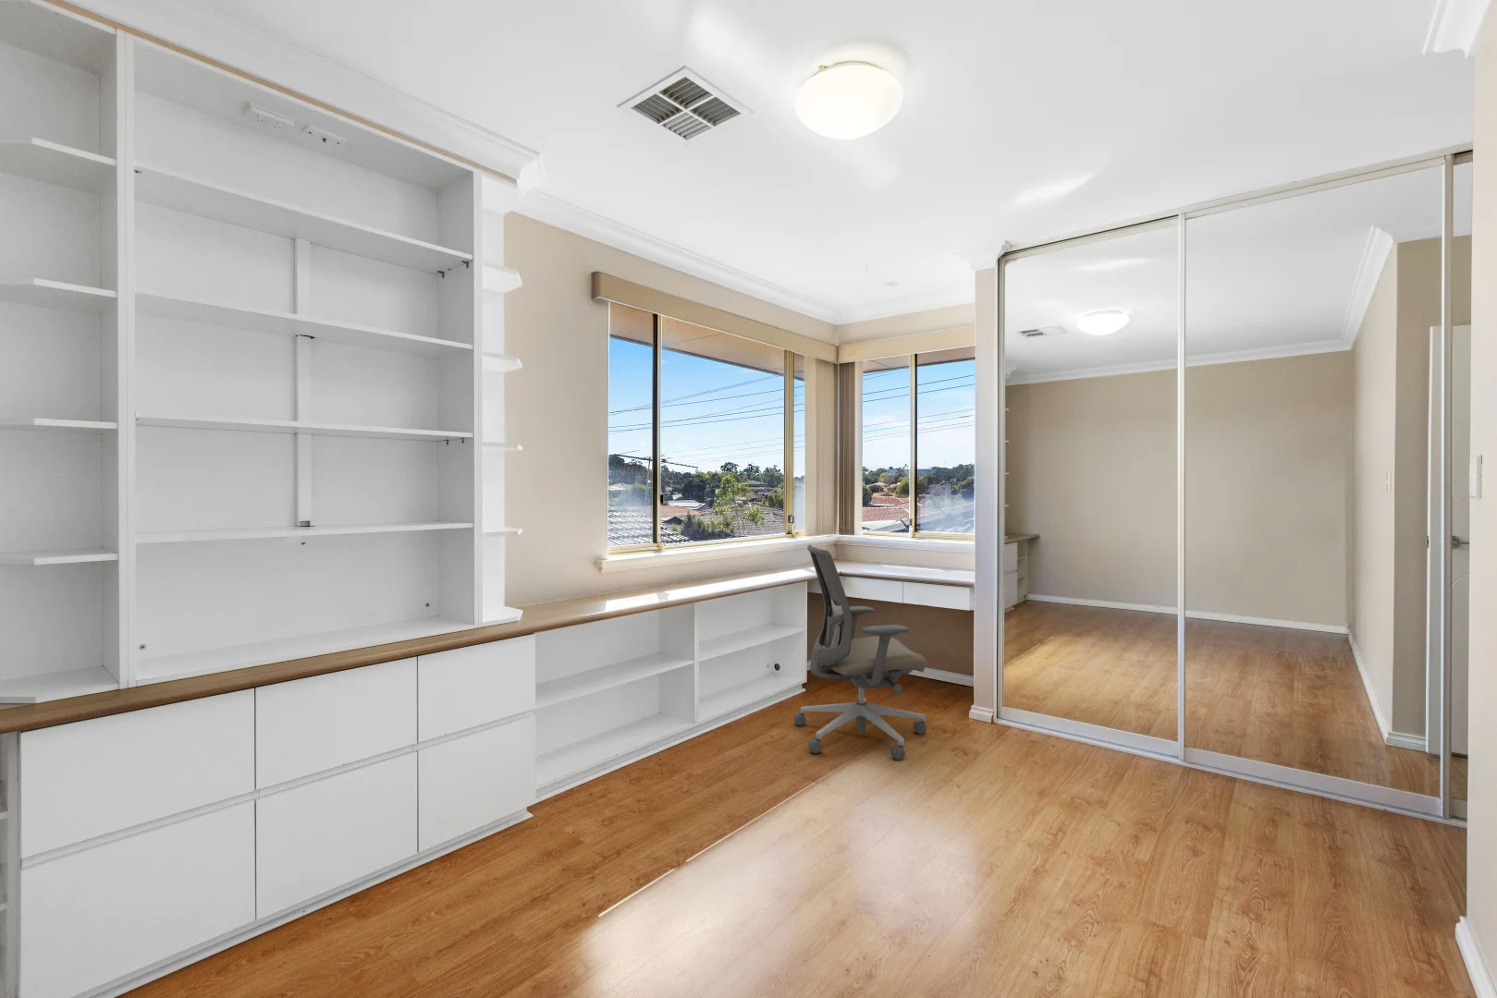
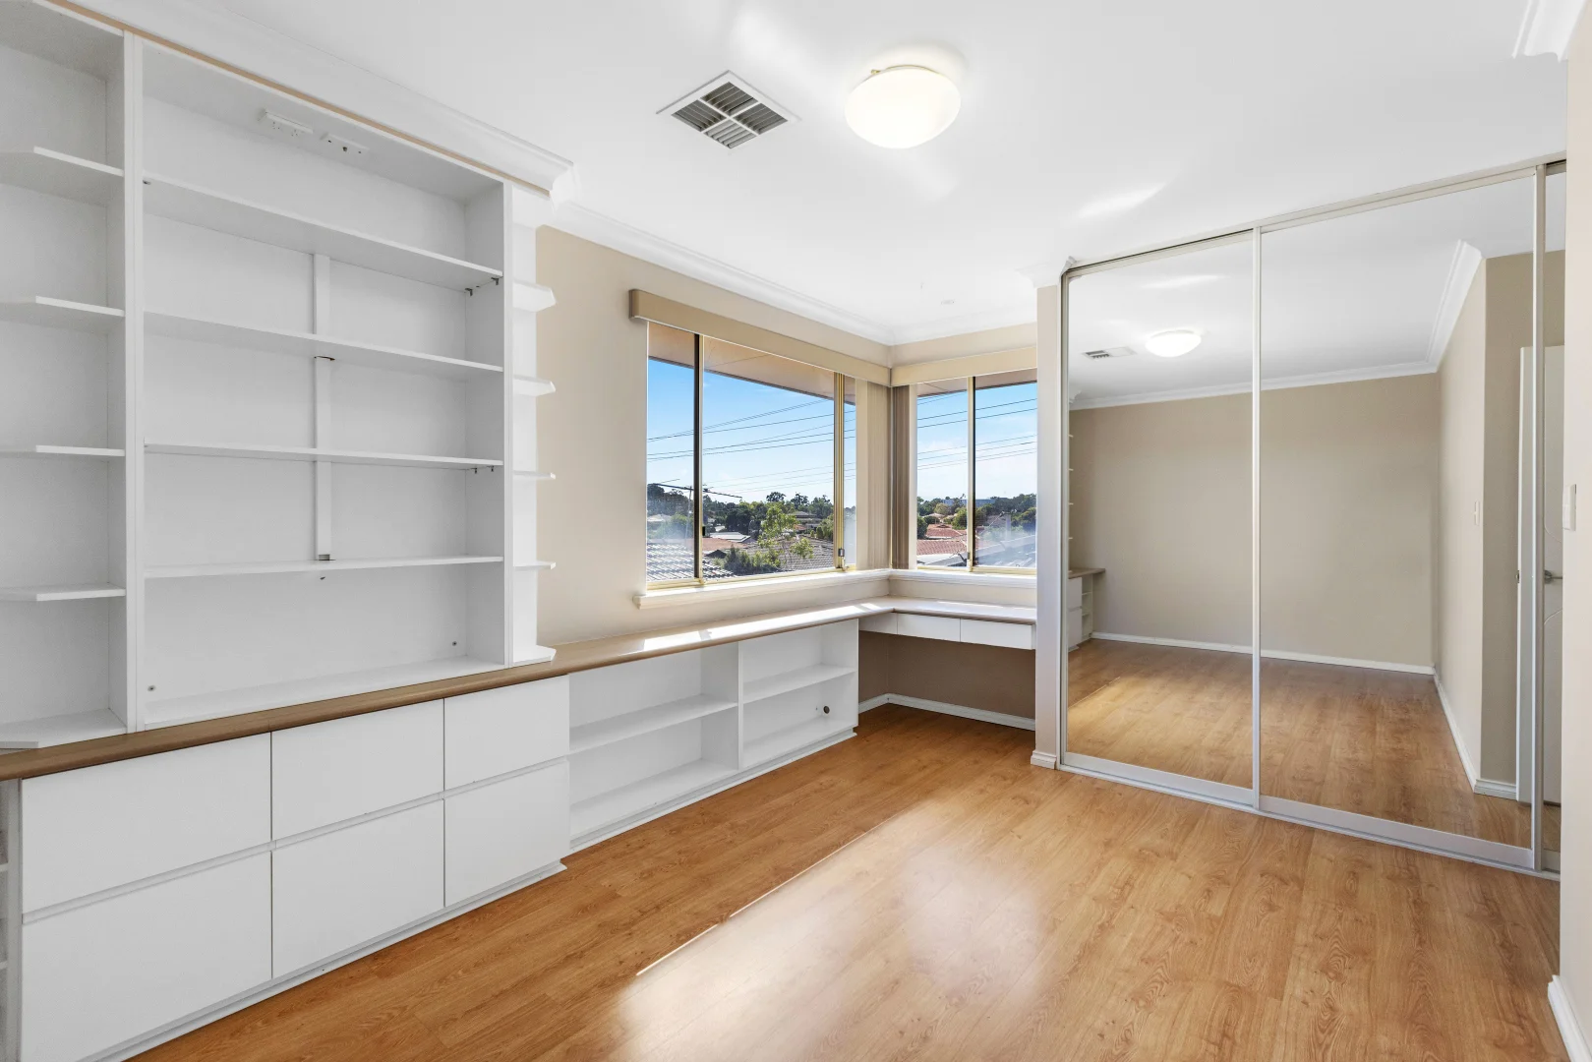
- office chair [794,545,929,761]
